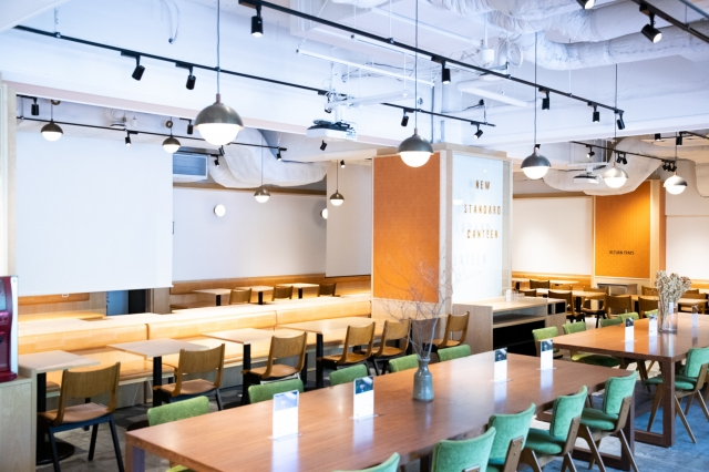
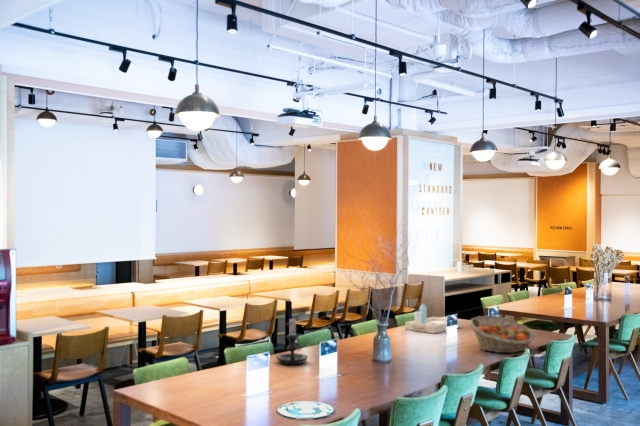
+ fruit basket [468,315,536,354]
+ candle holder [274,316,309,365]
+ serving tray [404,303,462,334]
+ plate [276,400,335,419]
